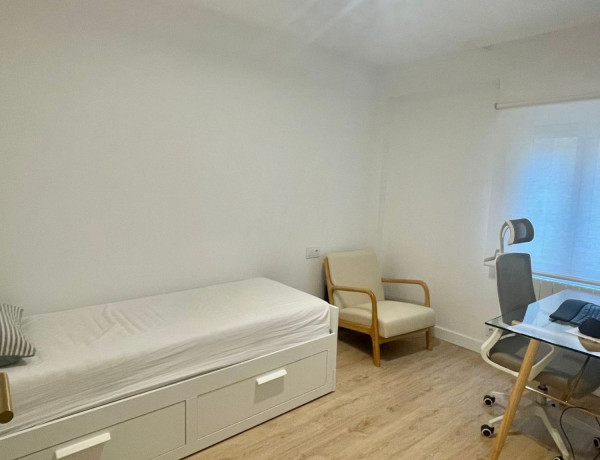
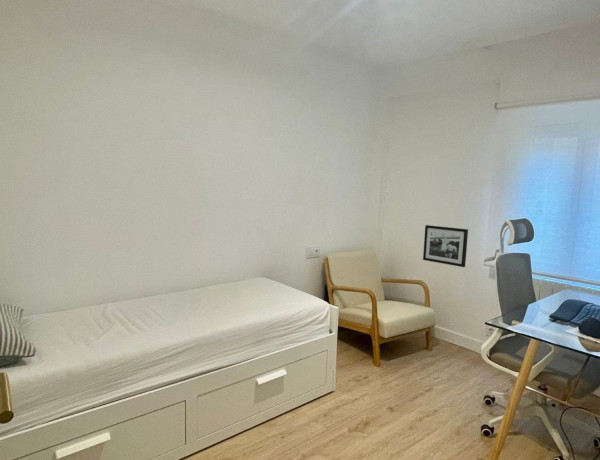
+ picture frame [422,224,469,268]
